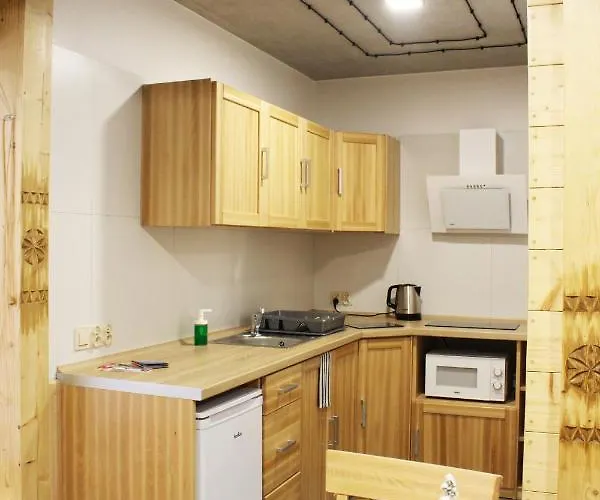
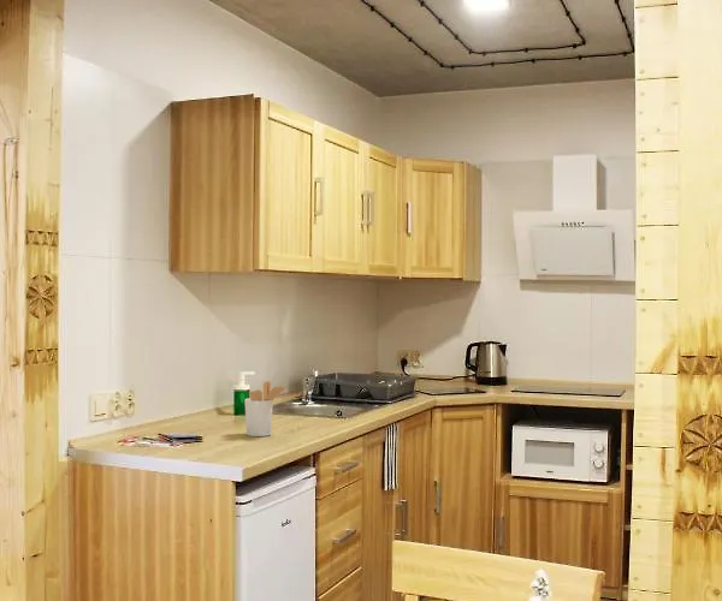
+ utensil holder [243,380,289,438]
